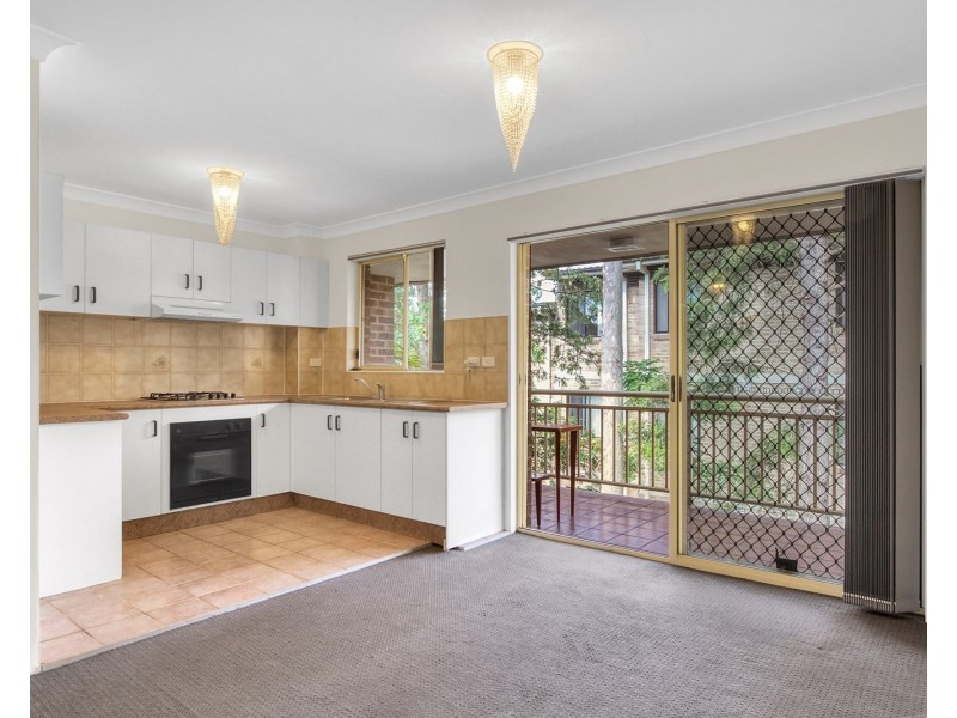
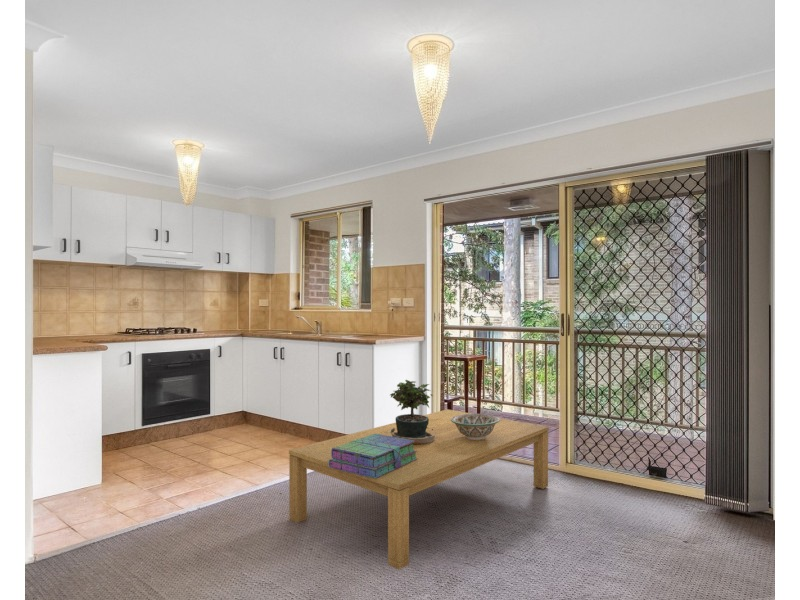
+ decorative bowl [451,413,501,440]
+ coffee table [288,408,550,570]
+ potted plant [384,379,435,445]
+ stack of books [329,434,417,479]
